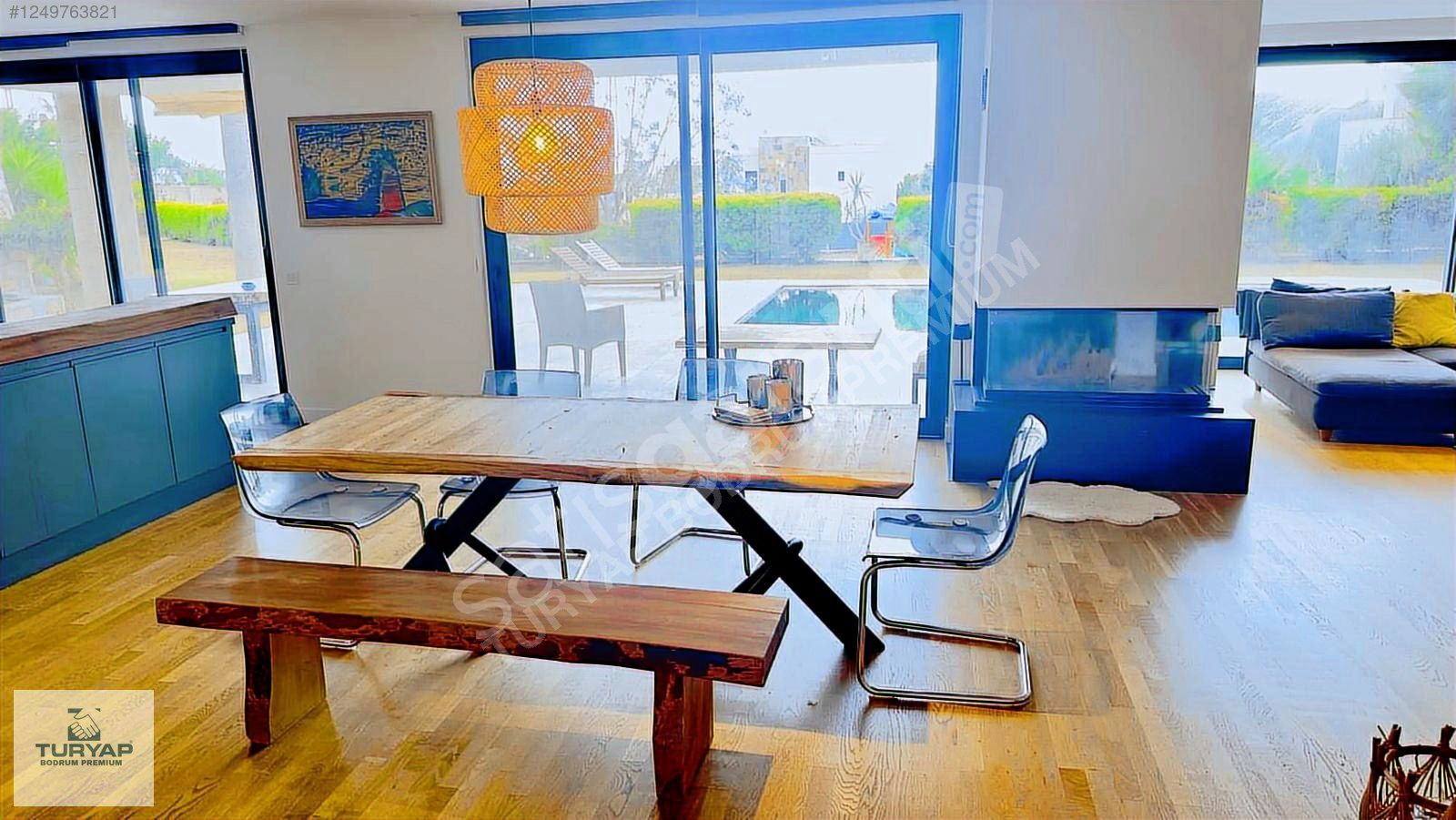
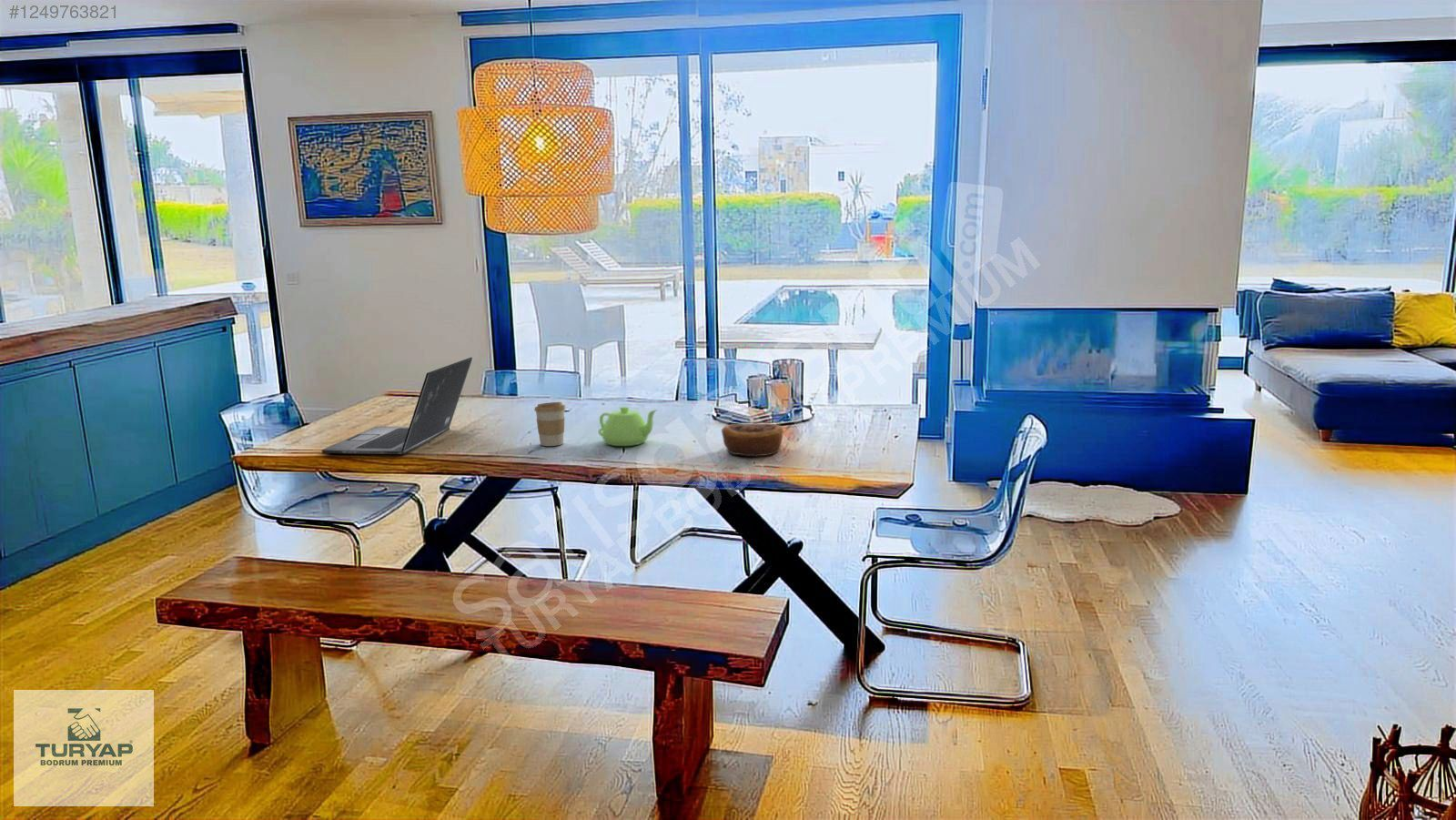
+ laptop [321,357,473,455]
+ pastry [721,423,784,458]
+ teapot [598,406,658,447]
+ coffee cup [534,401,566,447]
